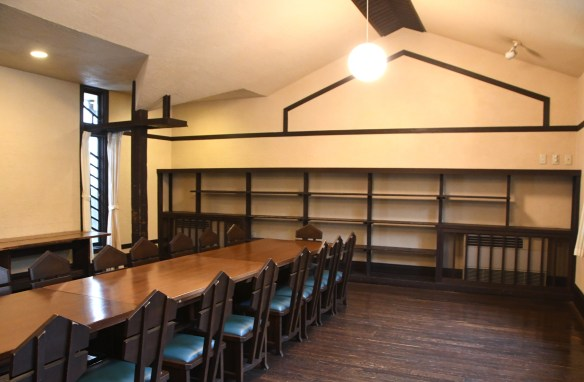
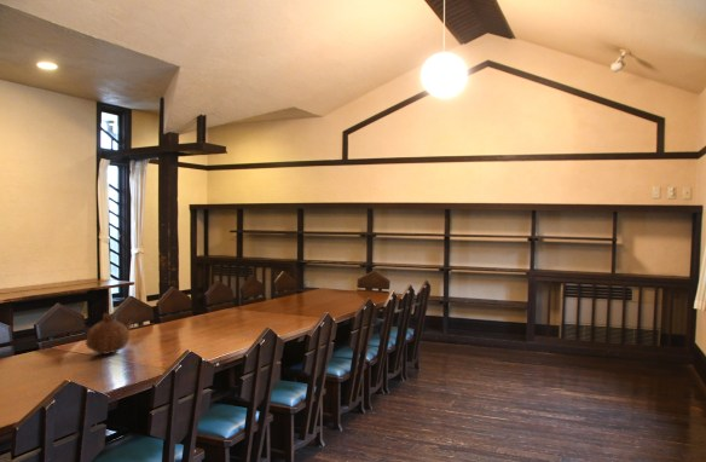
+ teapot [85,312,134,356]
